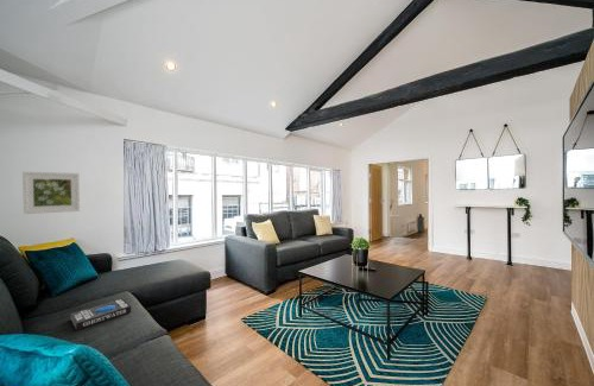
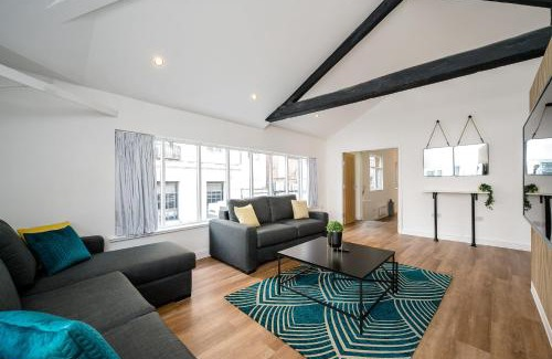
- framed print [21,171,81,215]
- book [69,297,132,331]
